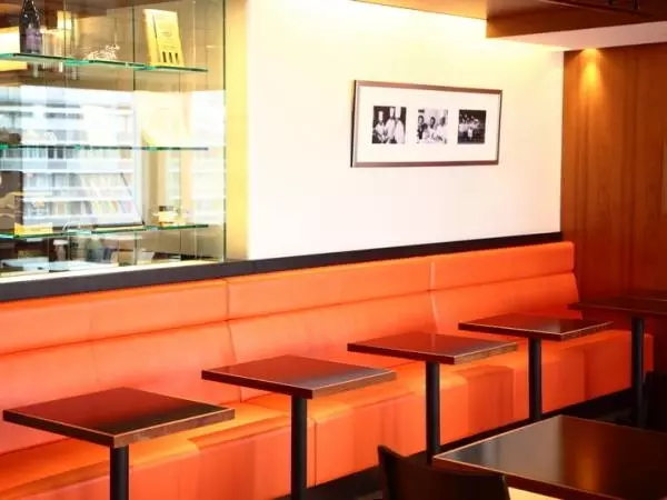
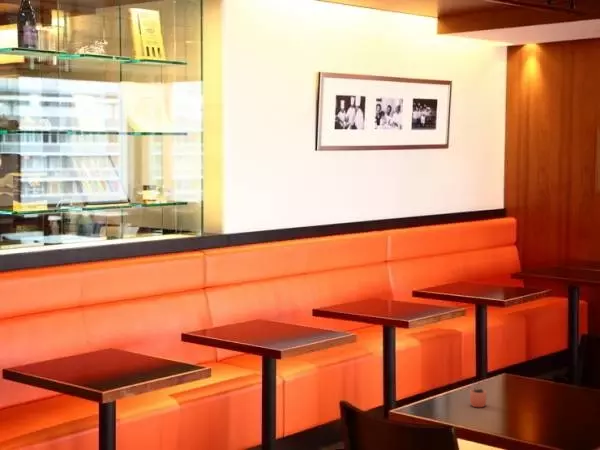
+ cocoa [469,377,488,408]
